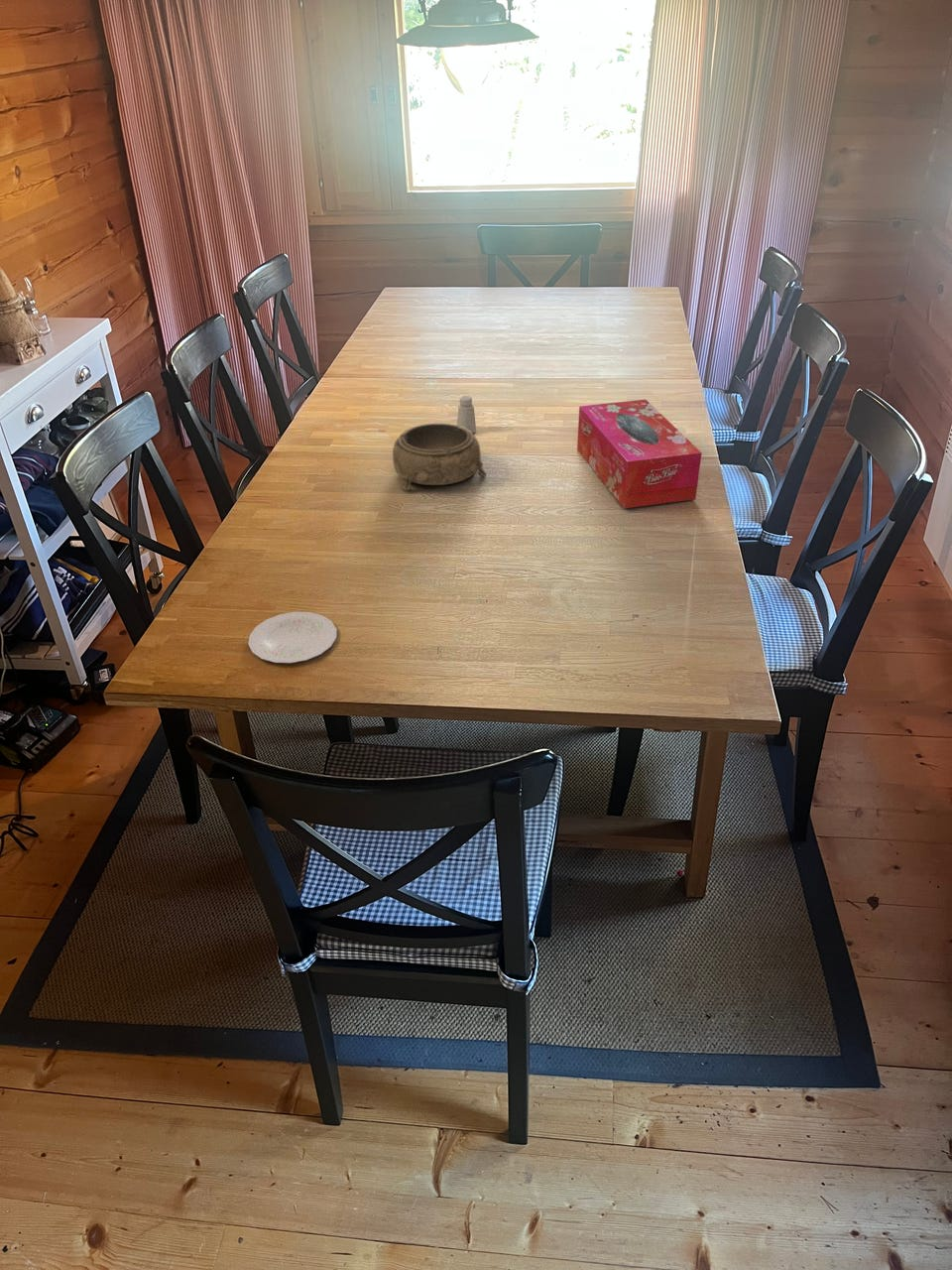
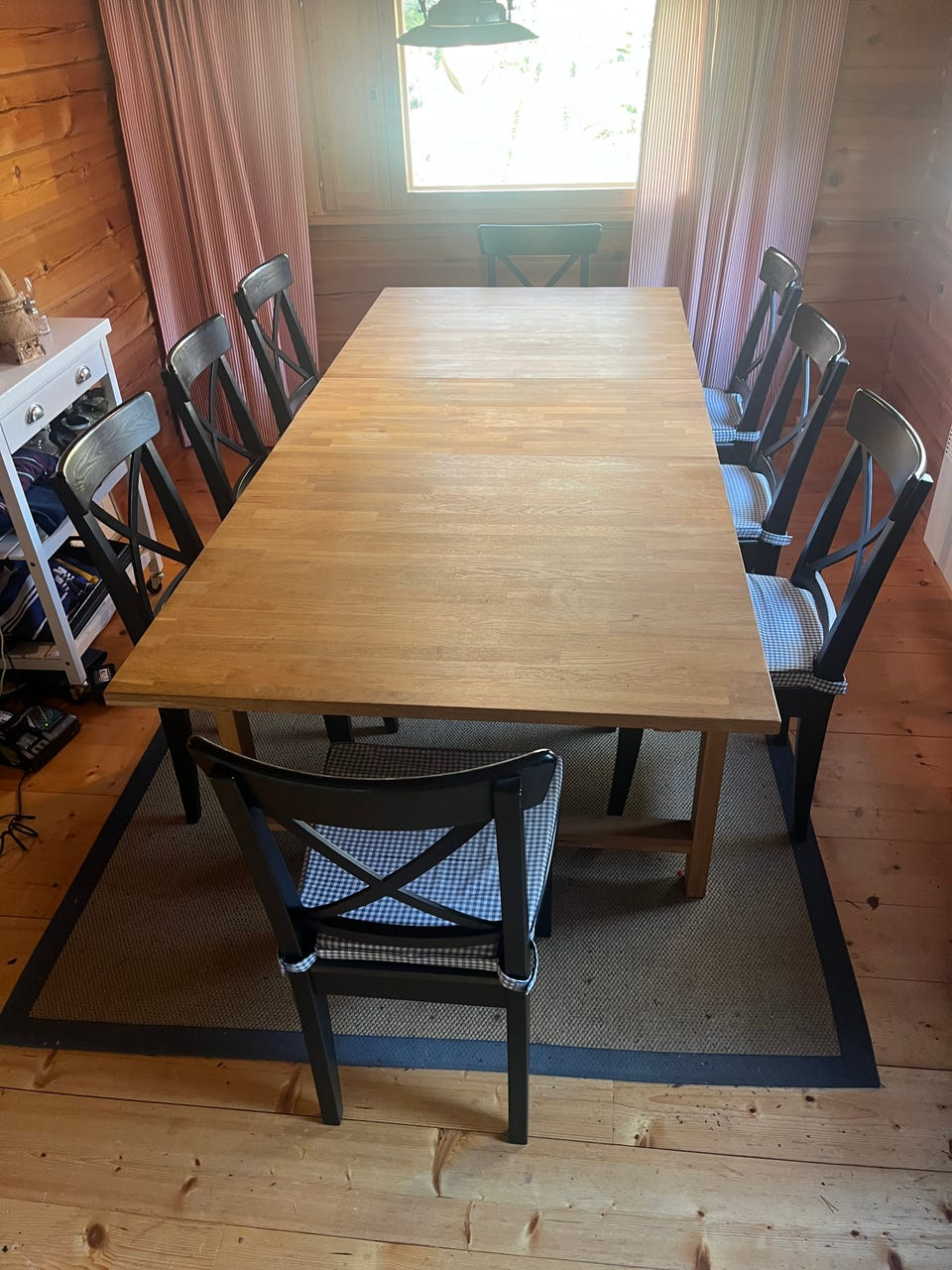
- saltshaker [456,395,477,435]
- tissue box [576,399,703,509]
- plate [247,611,337,664]
- decorative bowl [392,423,488,491]
